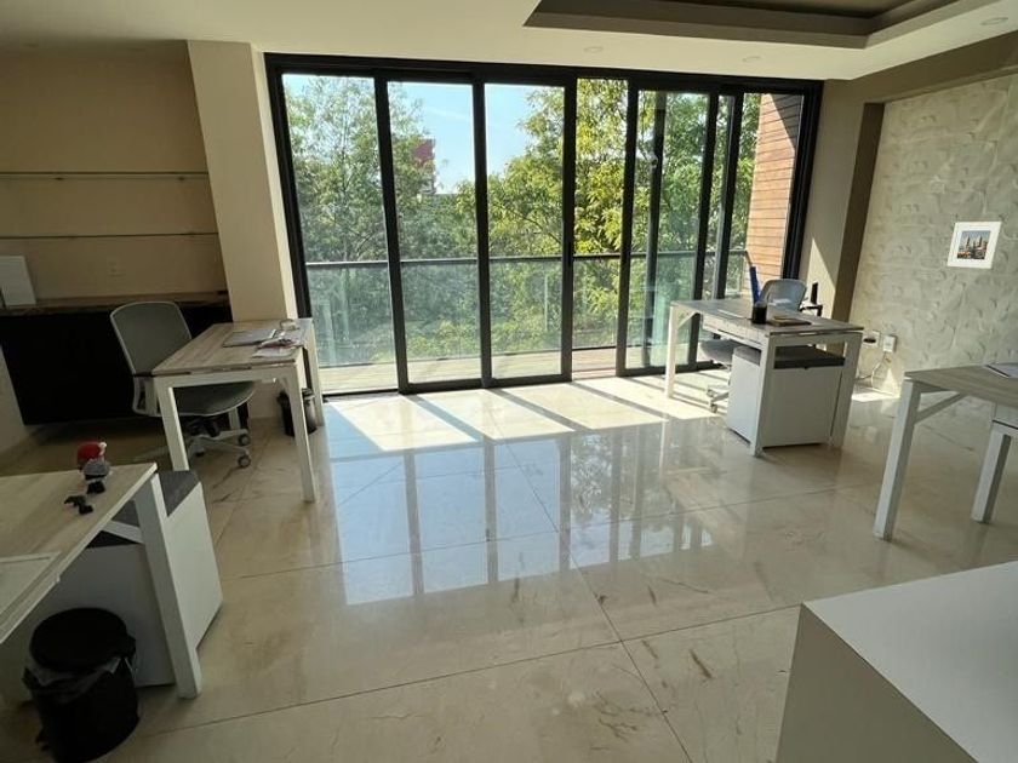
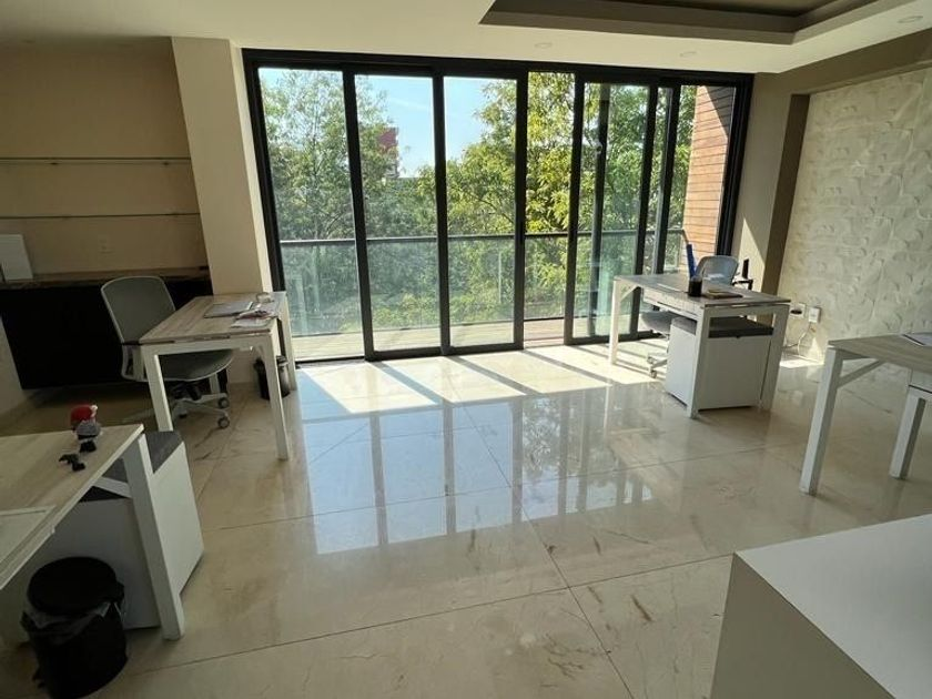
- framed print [945,220,1005,270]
